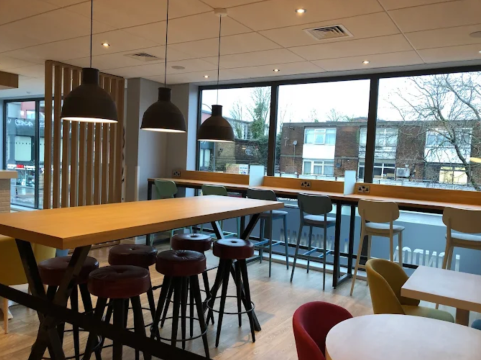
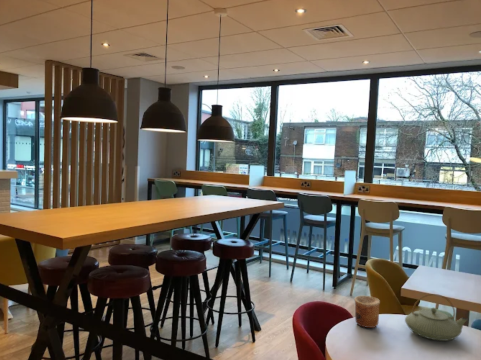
+ teapot [404,293,469,342]
+ cup [354,295,381,329]
